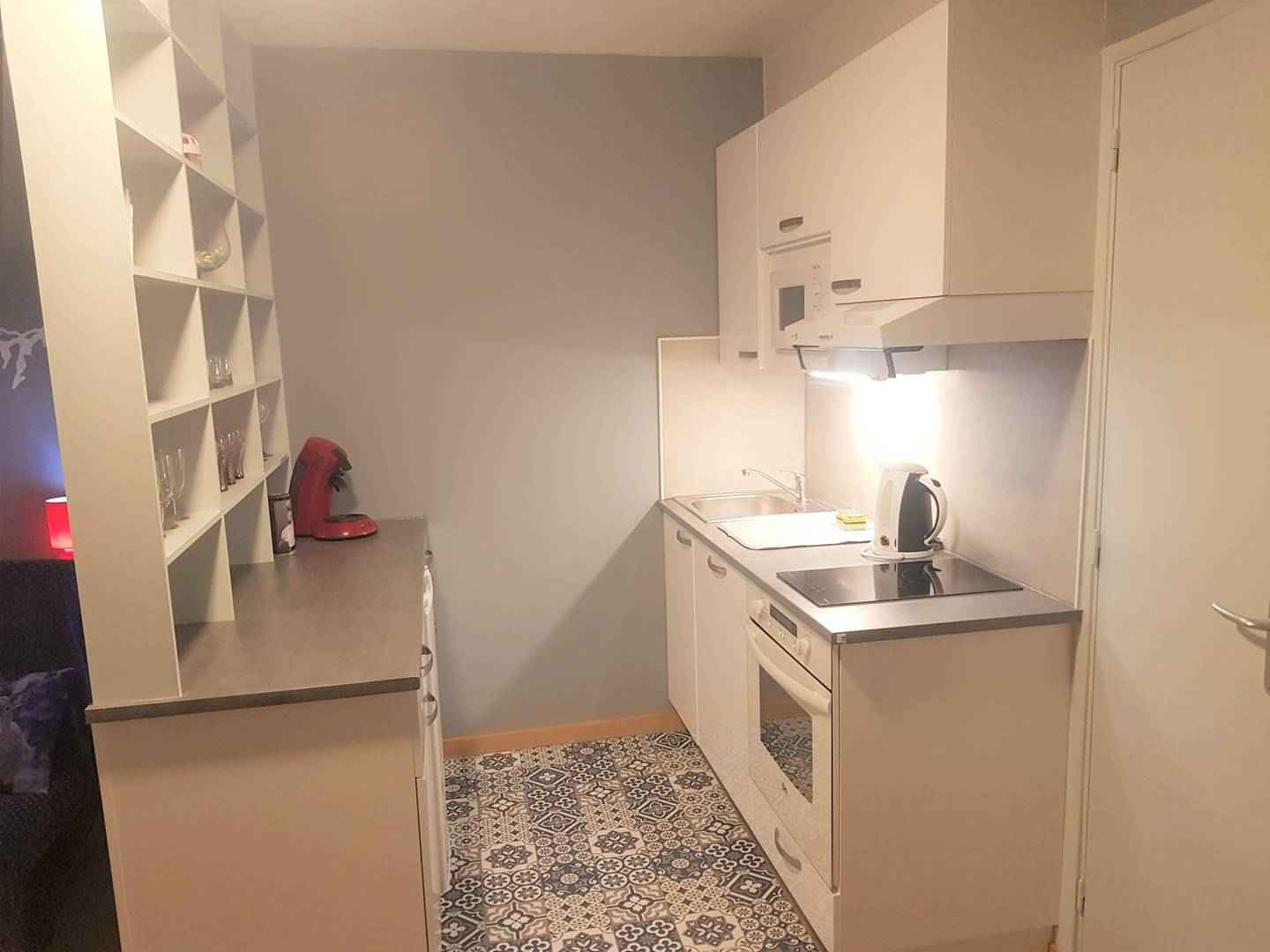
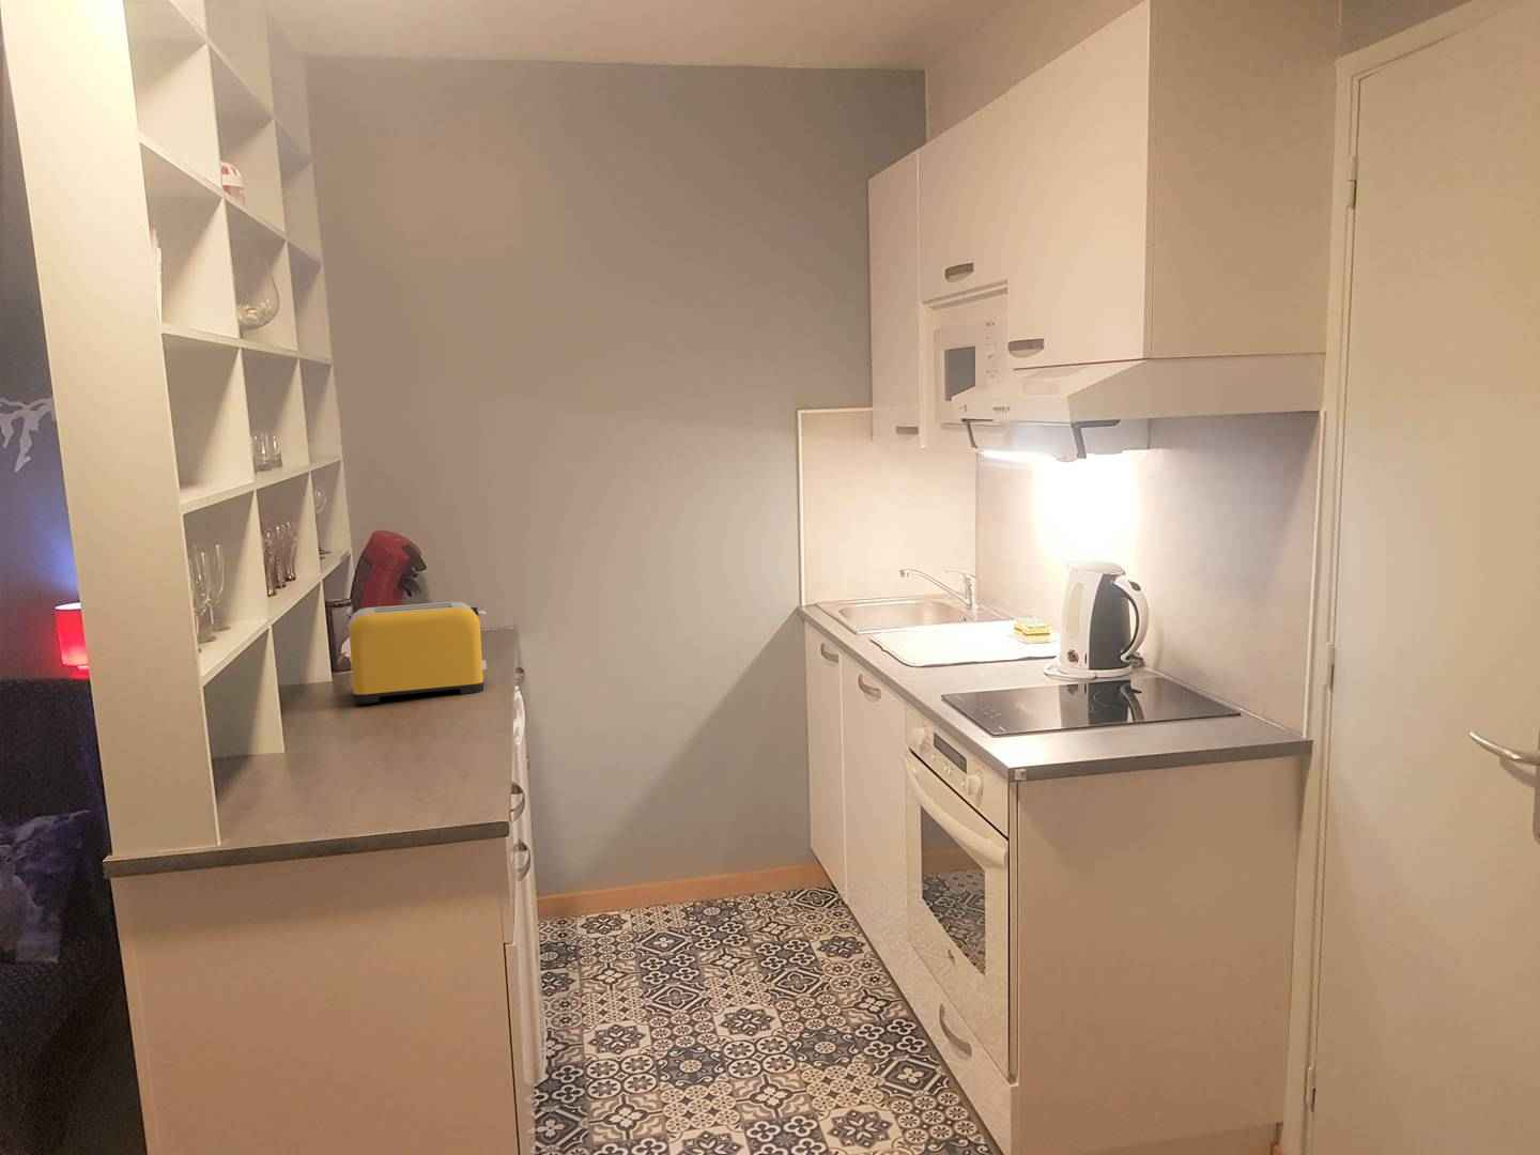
+ toaster [349,601,487,705]
